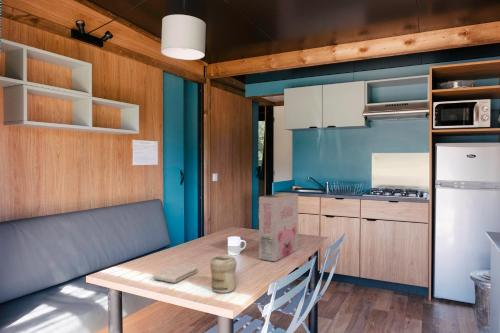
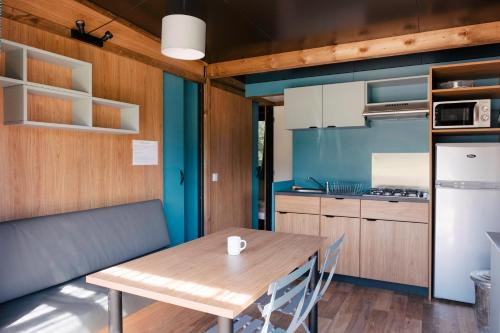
- cereal box [258,192,299,262]
- washcloth [152,263,199,284]
- jar [209,255,237,294]
